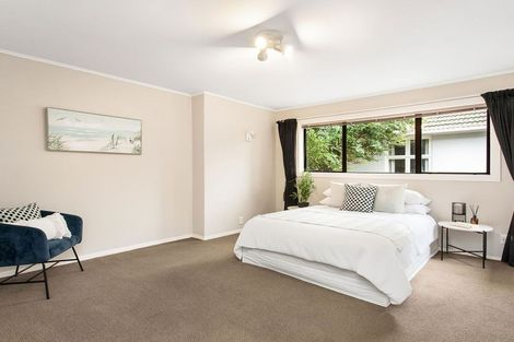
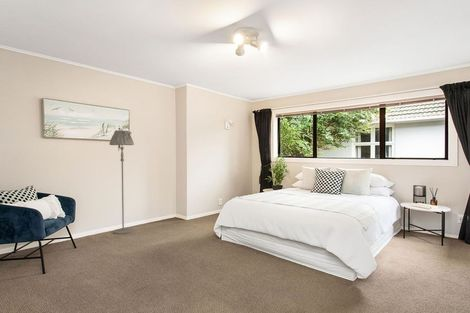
+ floor lamp [109,129,135,235]
